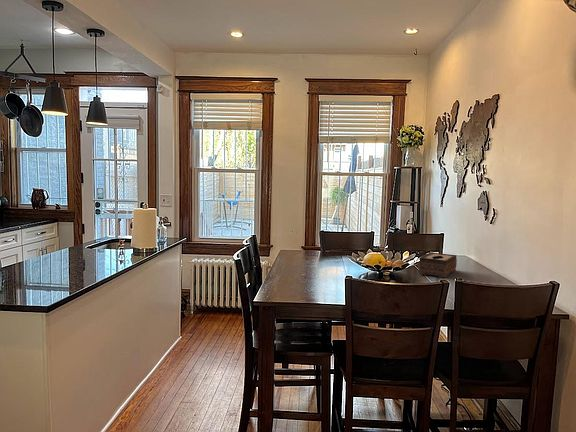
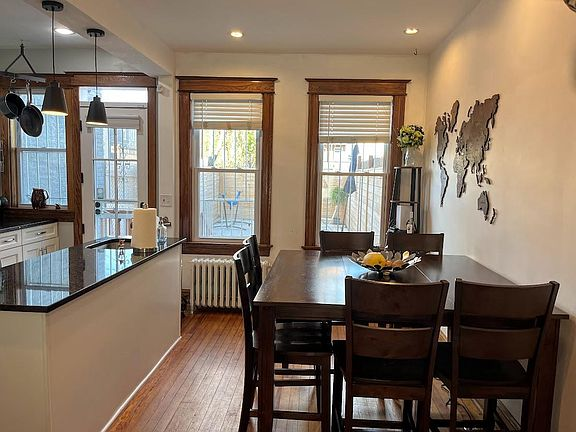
- tissue box [417,251,458,279]
